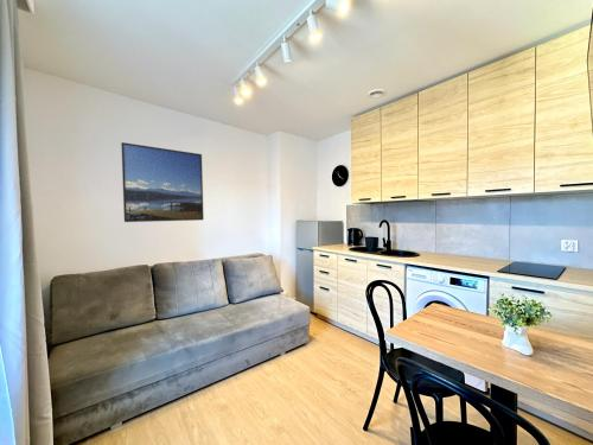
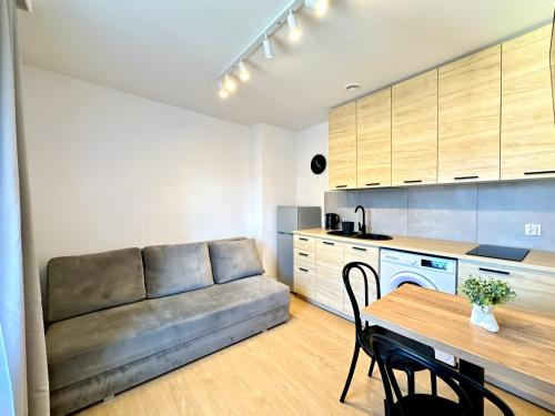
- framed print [120,141,205,223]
